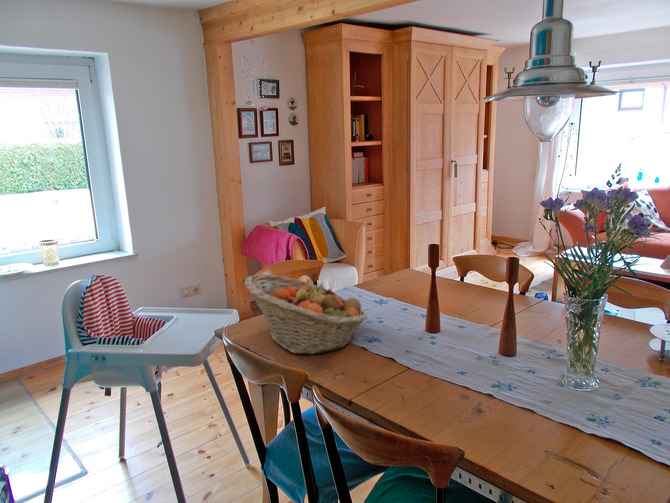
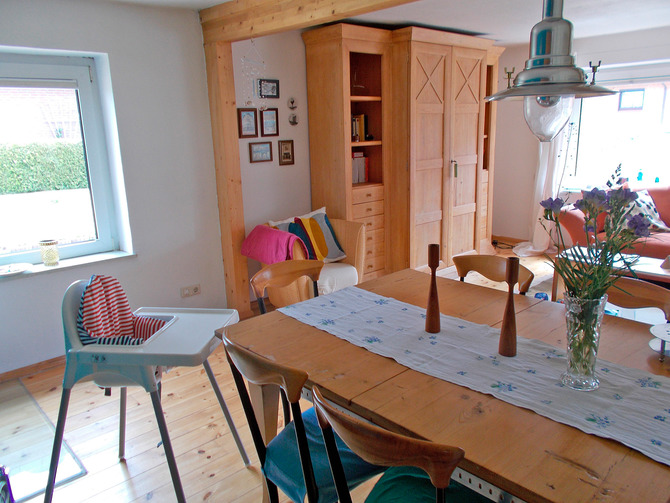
- fruit basket [243,273,368,355]
